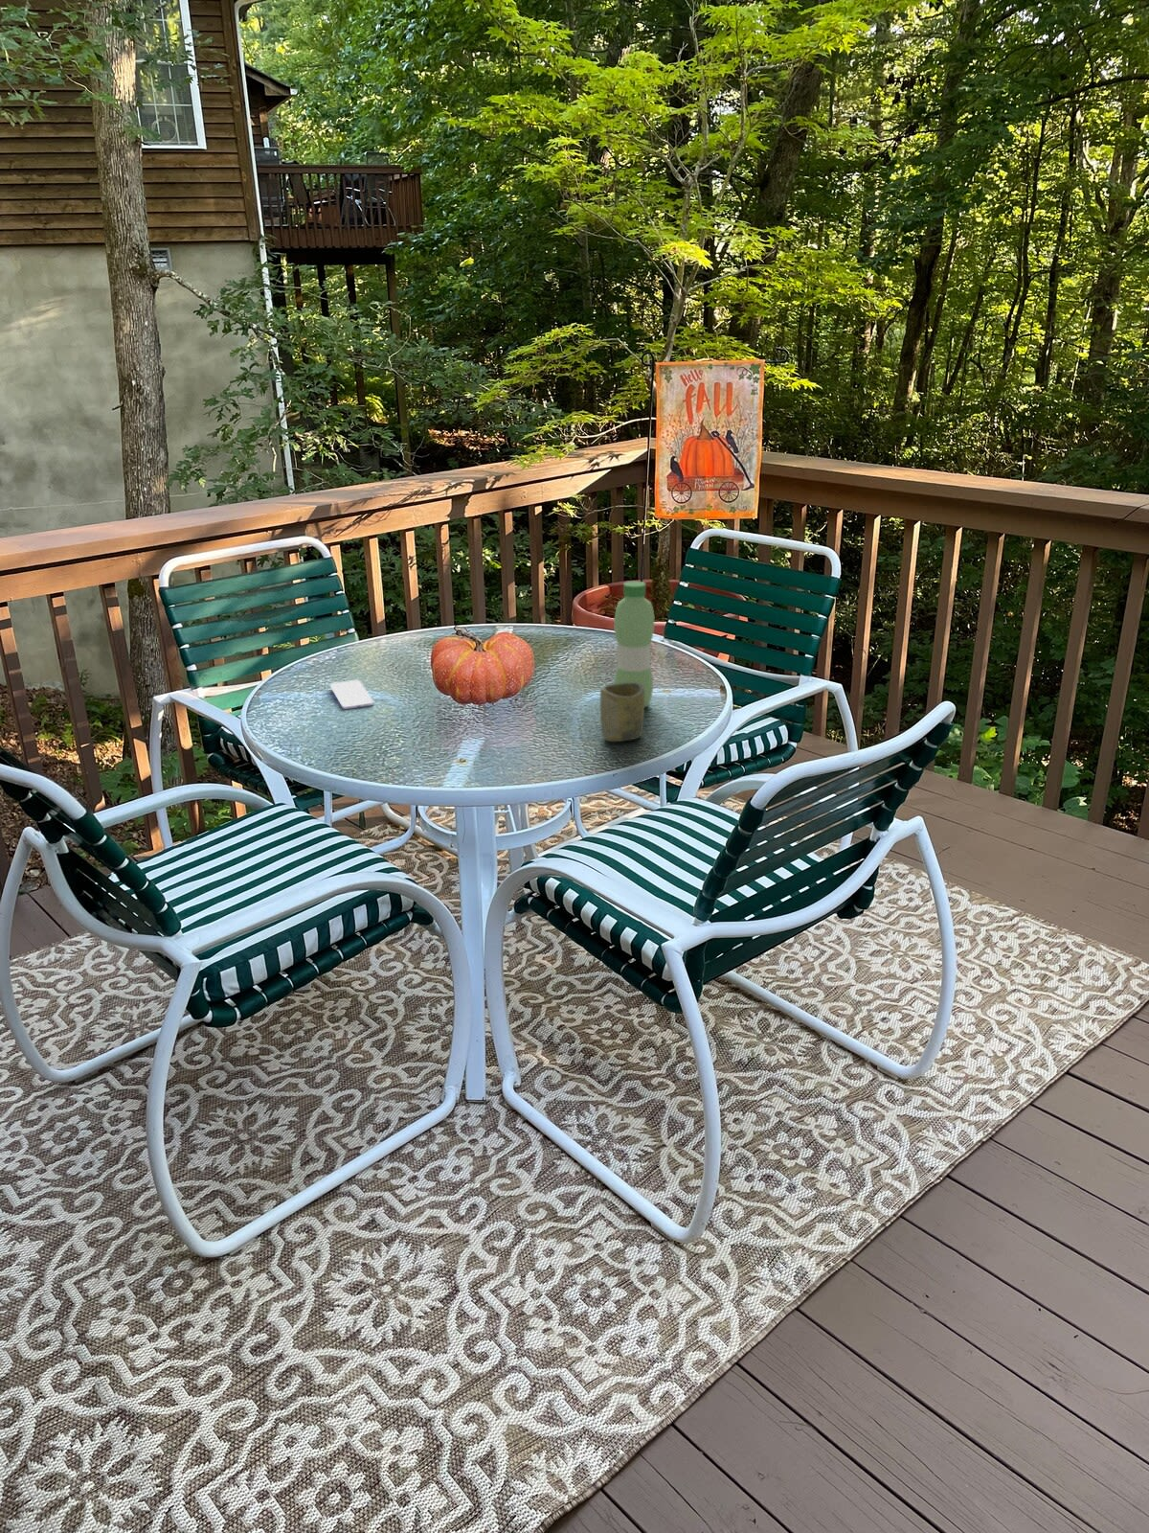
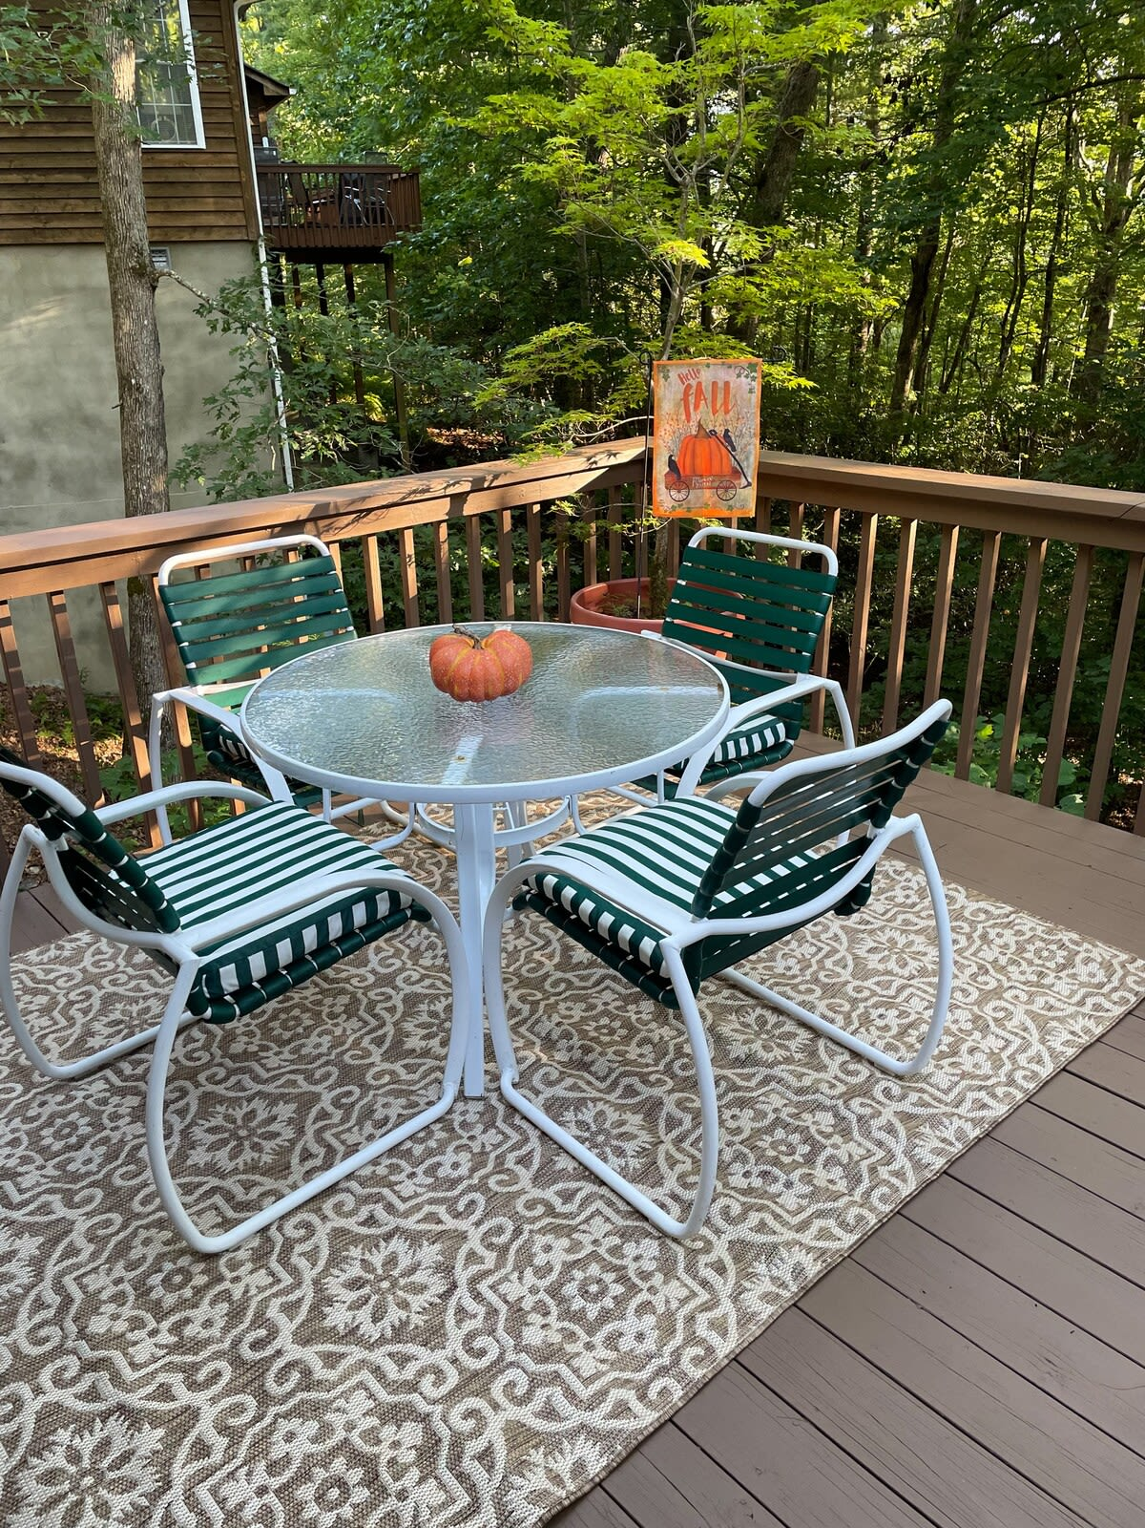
- smartphone [329,680,374,710]
- cup [600,682,646,742]
- water bottle [613,581,655,709]
